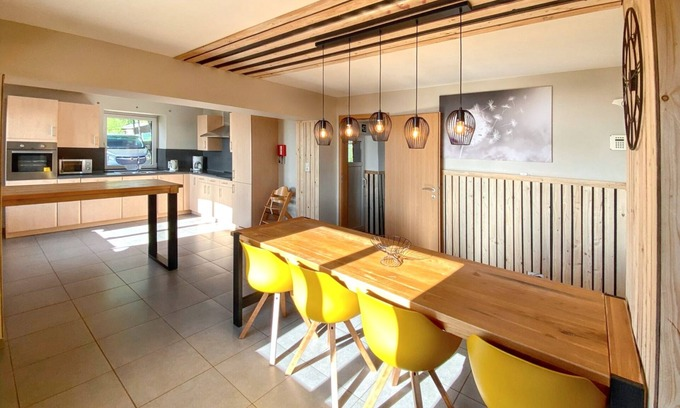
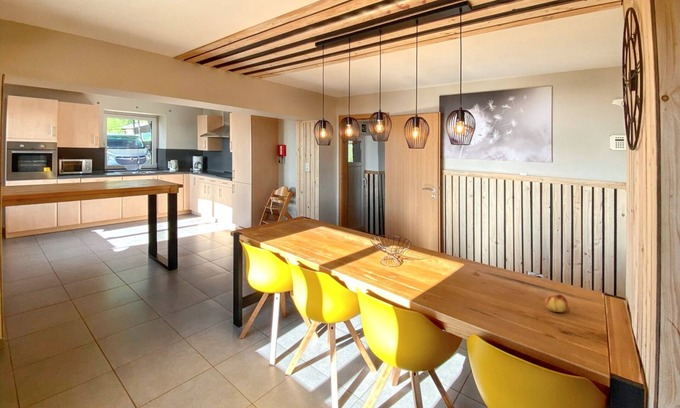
+ fruit [544,294,569,313]
